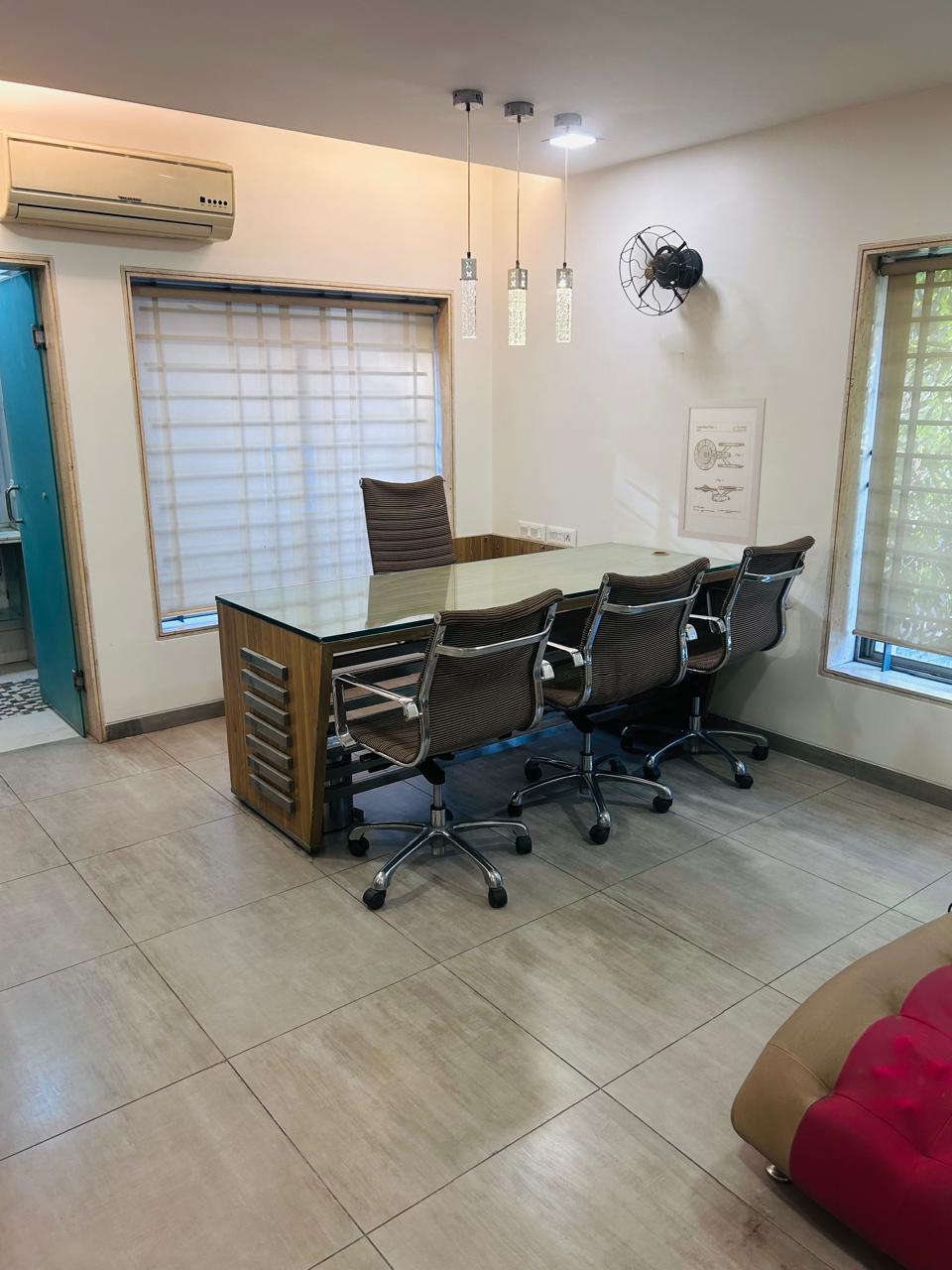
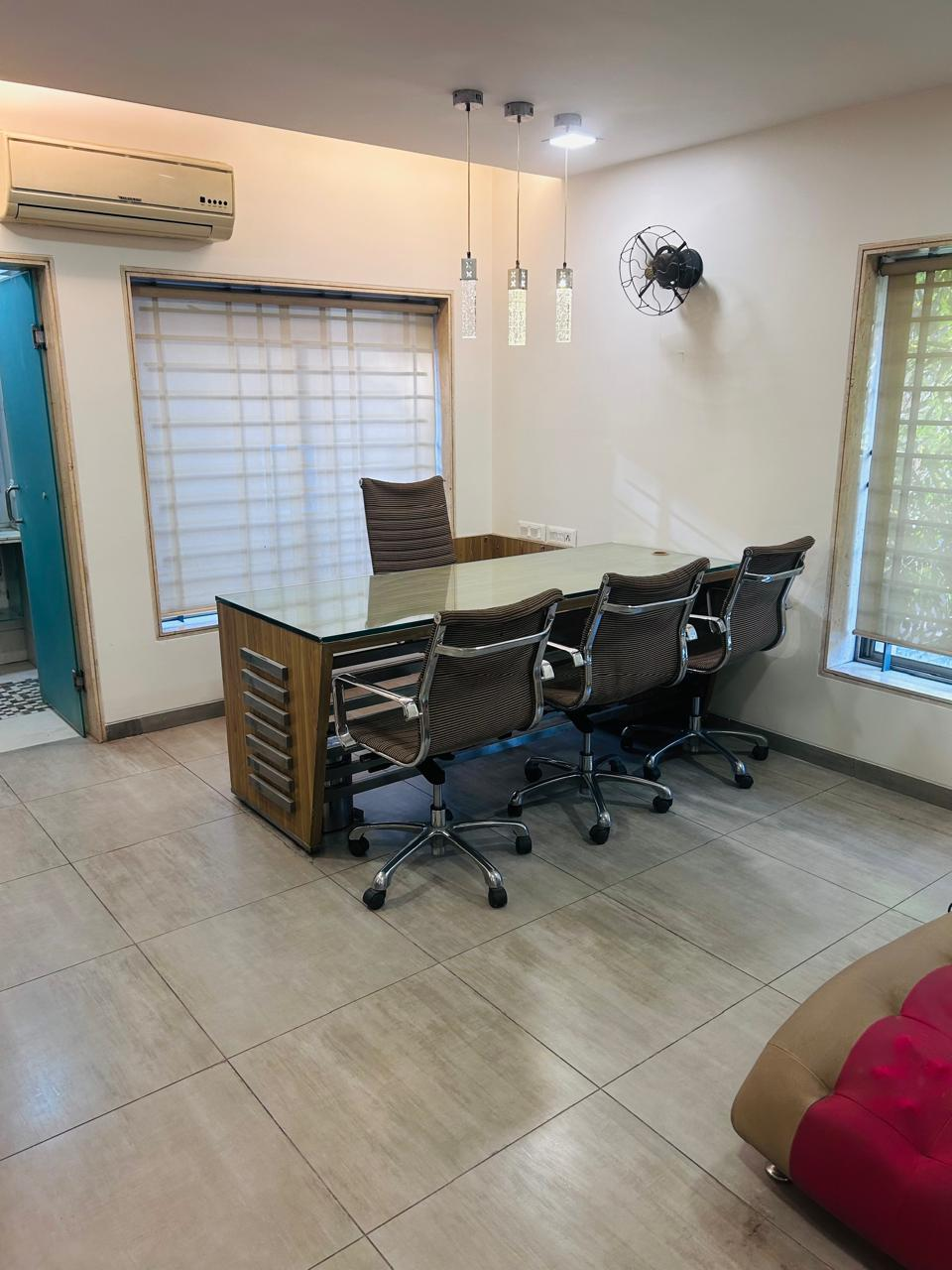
- wall art [676,397,767,547]
